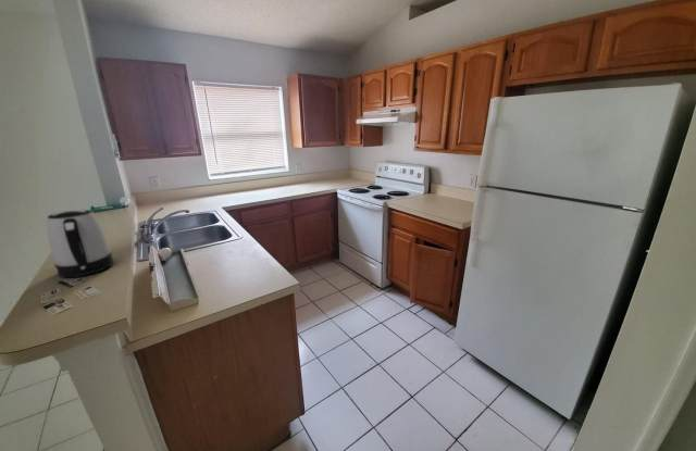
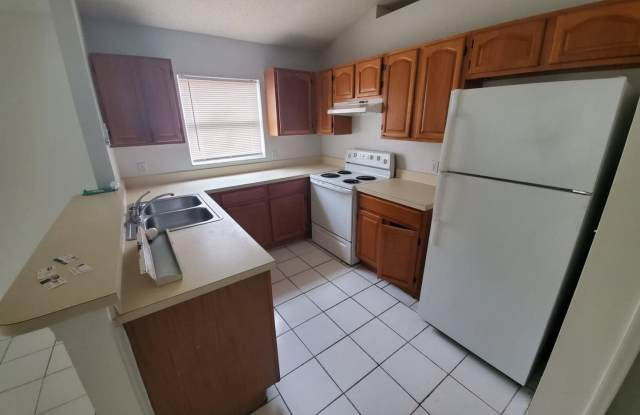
- kettle [46,209,115,278]
